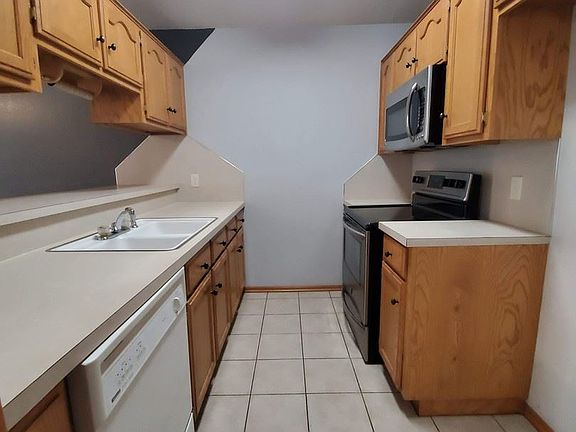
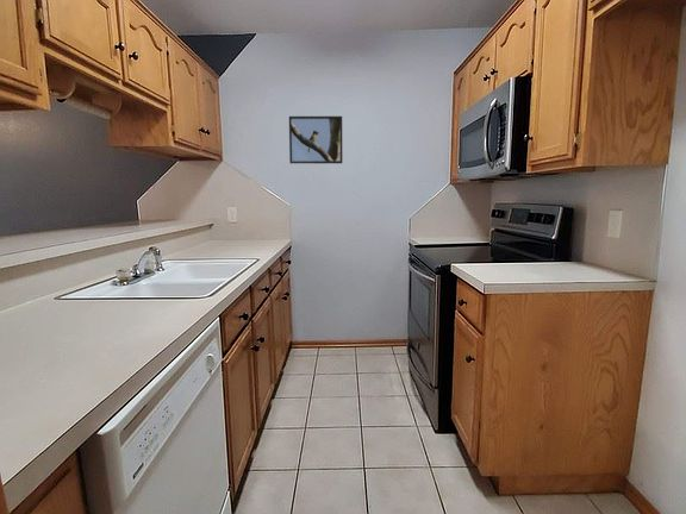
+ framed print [288,115,343,164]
